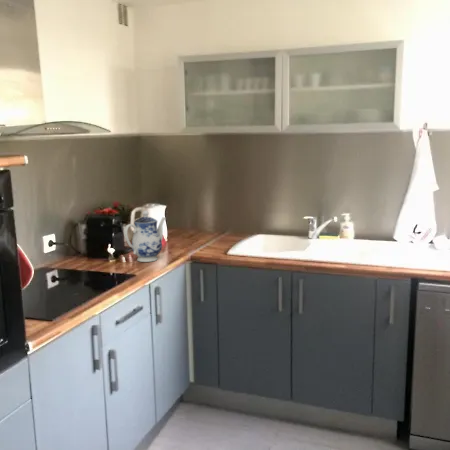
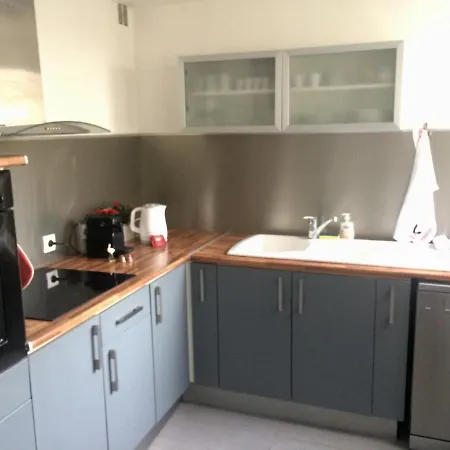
- teapot [123,210,167,263]
